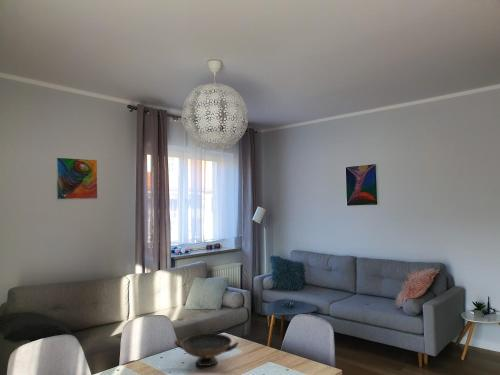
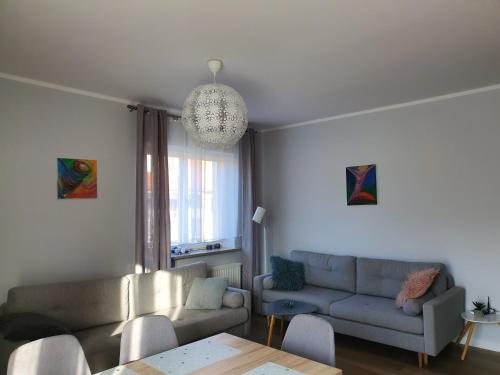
- decorative bowl [174,332,239,367]
